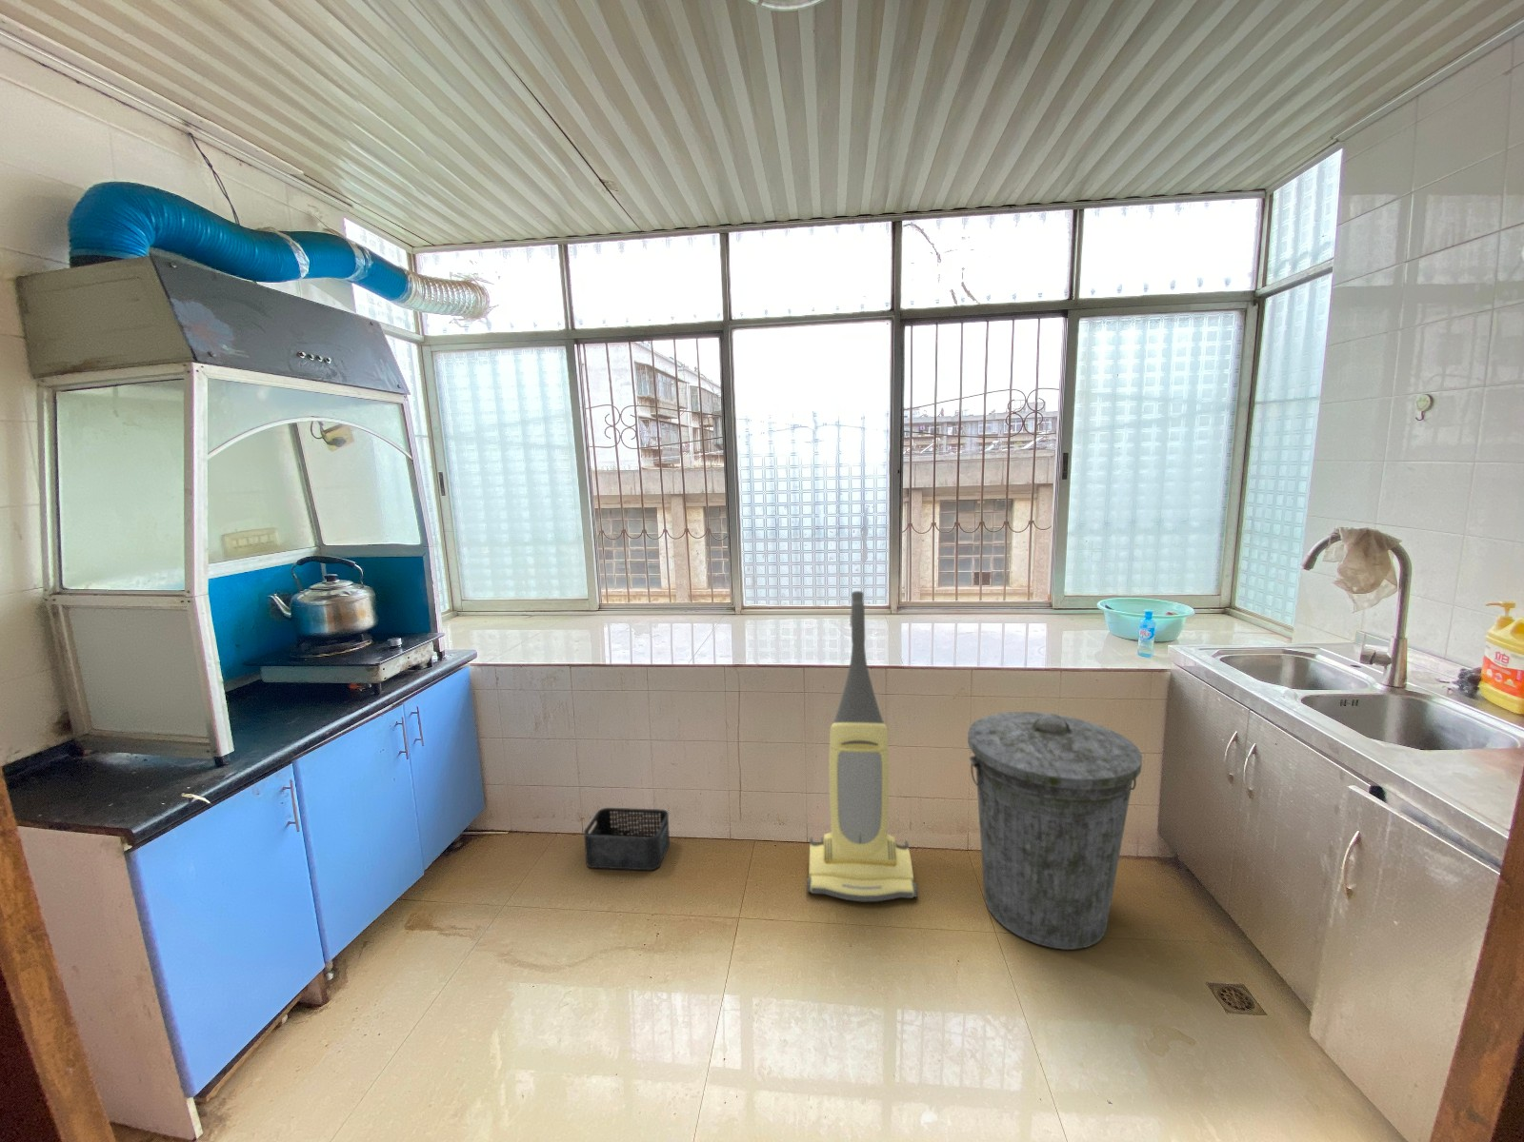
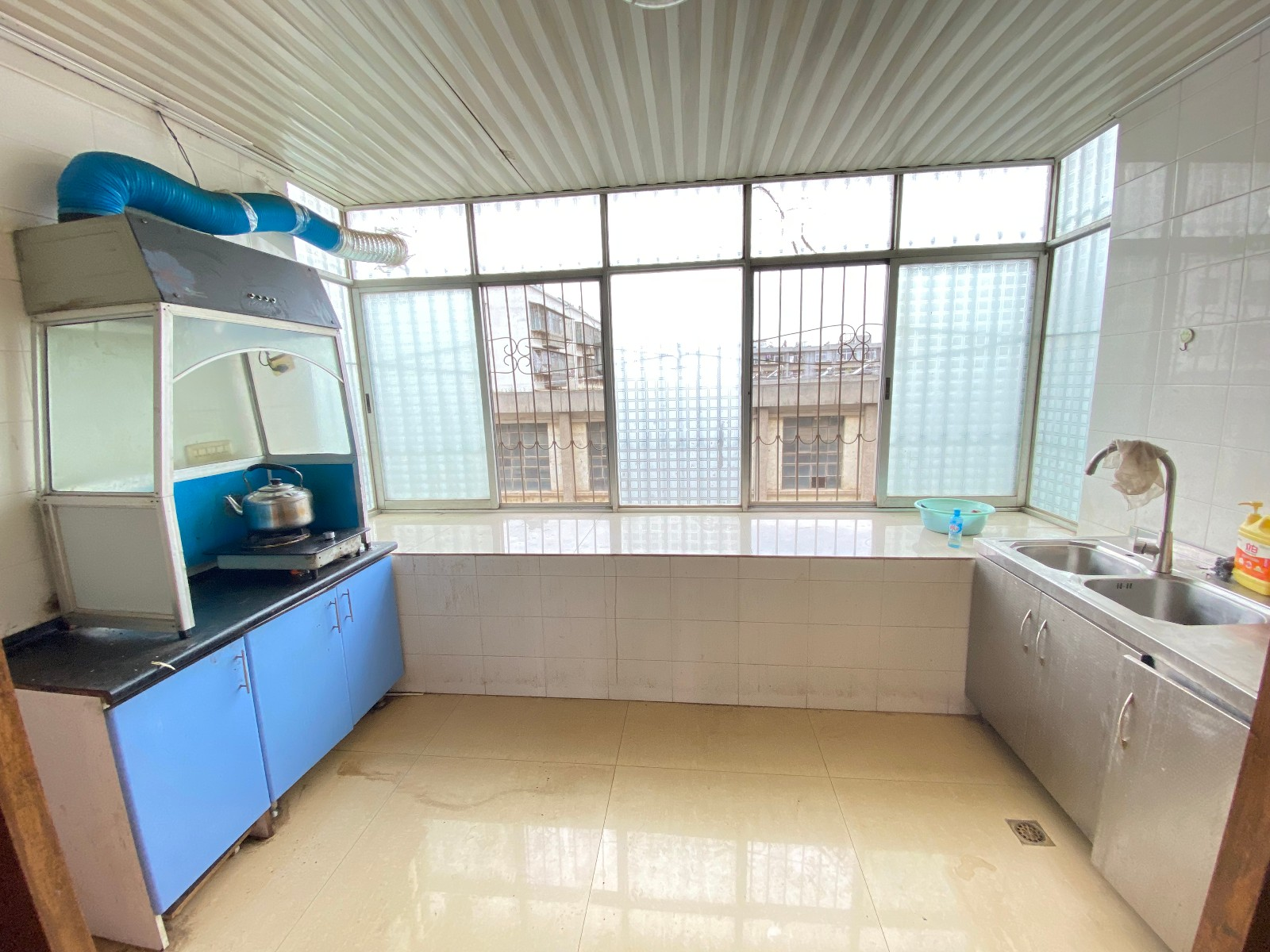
- vacuum cleaner [806,590,918,902]
- storage bin [583,807,671,871]
- trash can [967,711,1142,951]
